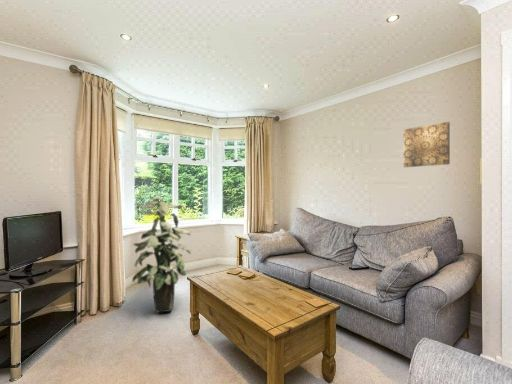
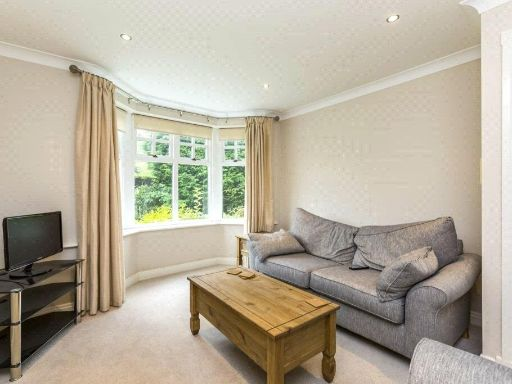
- indoor plant [131,195,192,314]
- wall art [403,121,451,168]
